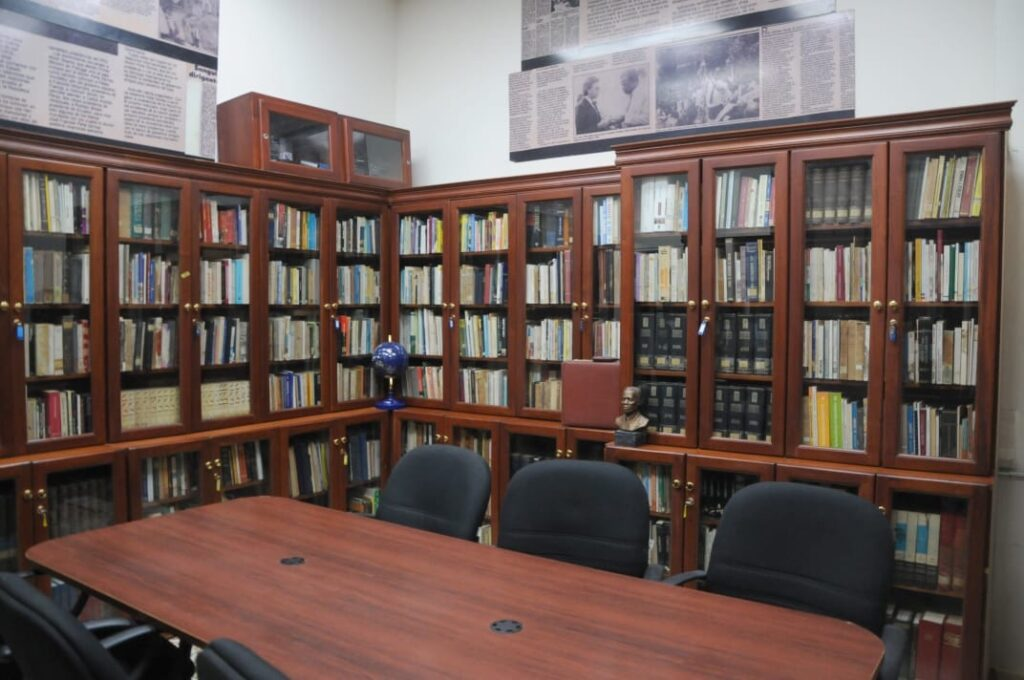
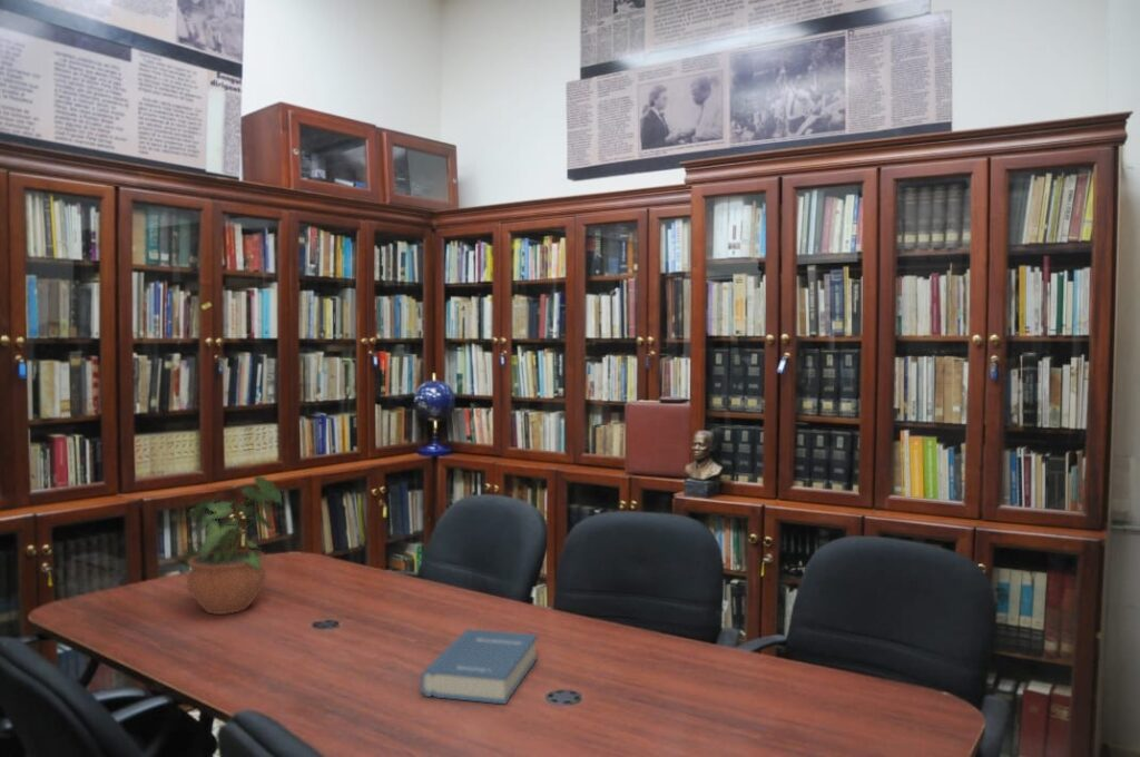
+ potted plant [184,475,283,616]
+ hardback book [420,628,539,706]
